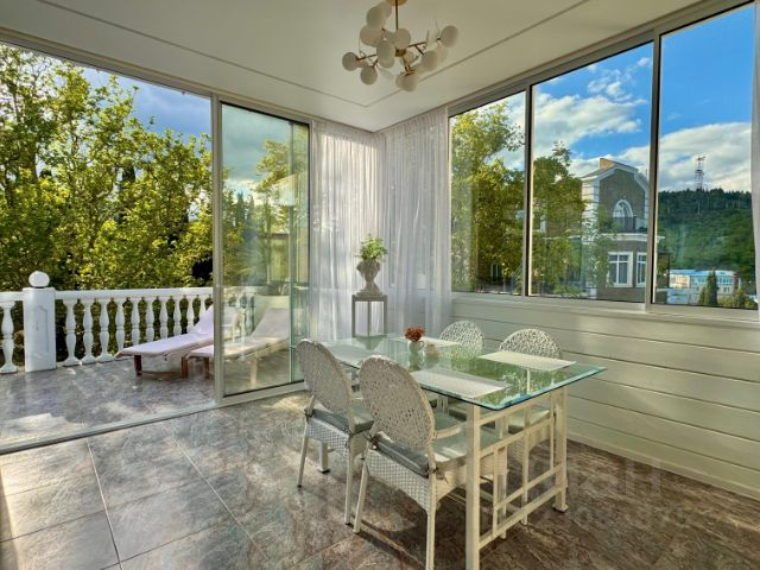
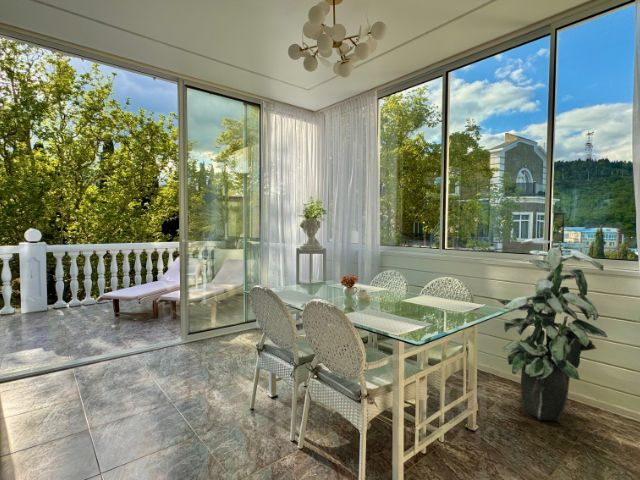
+ indoor plant [496,238,608,422]
